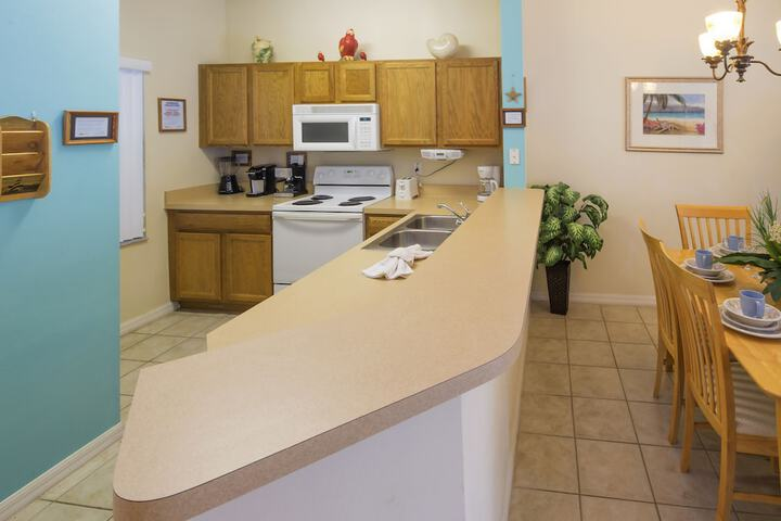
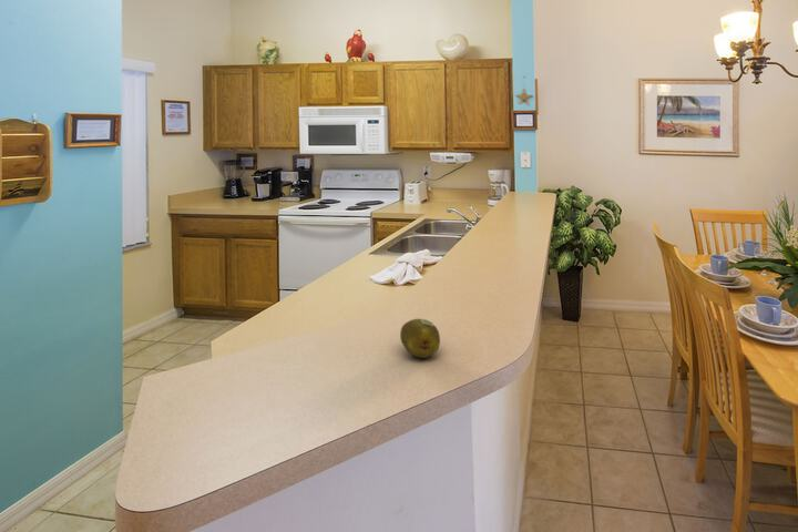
+ fruit [399,318,441,359]
